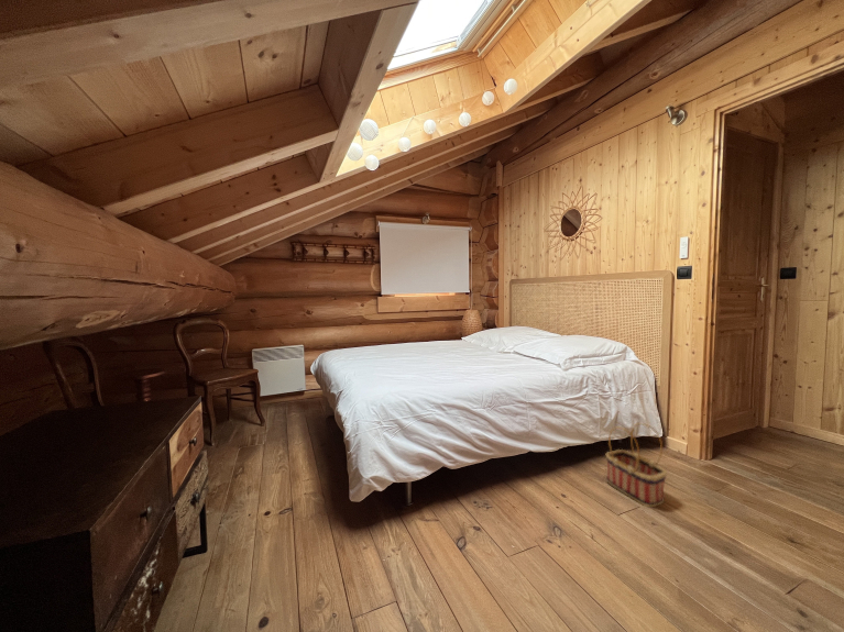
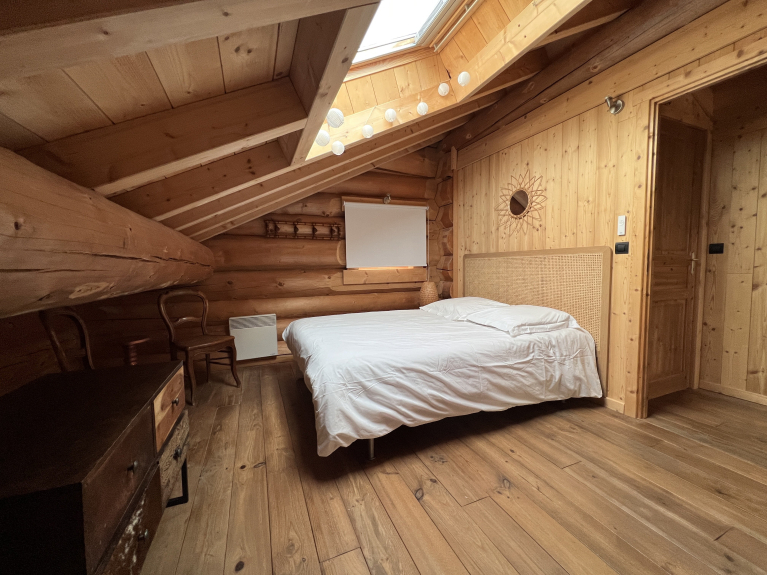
- basket [605,422,668,508]
